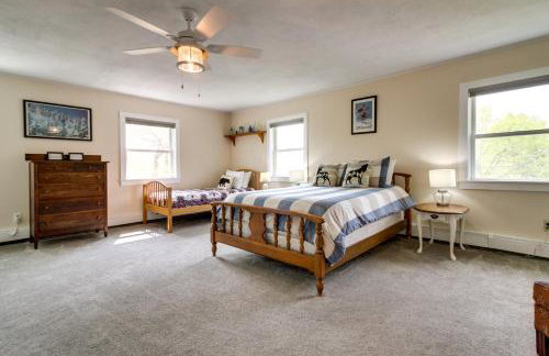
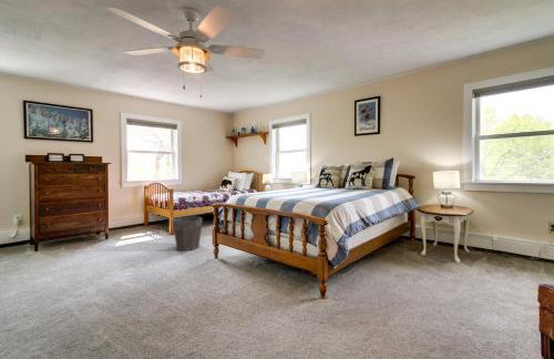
+ waste bin [172,216,204,252]
